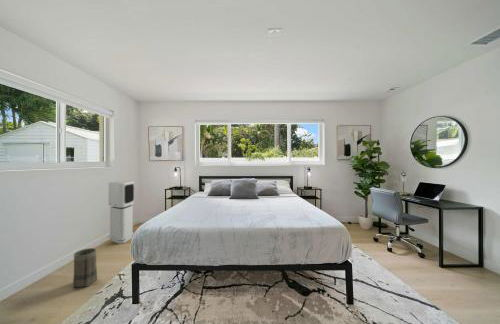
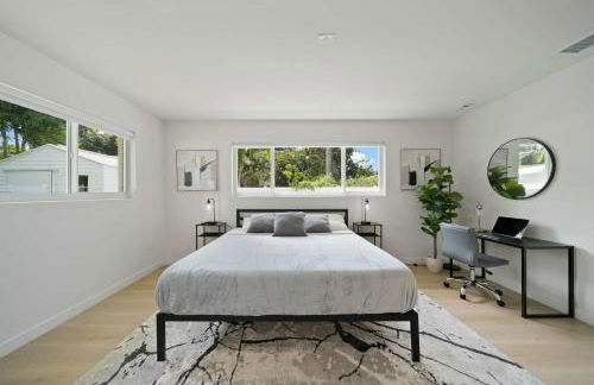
- air purifier [108,180,135,245]
- basket [72,247,98,288]
